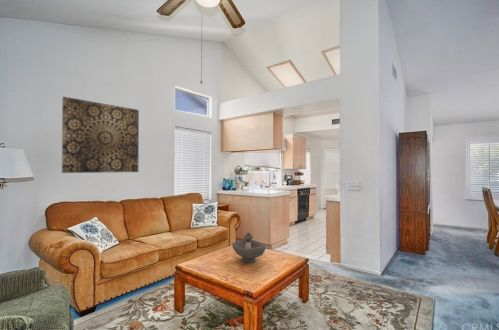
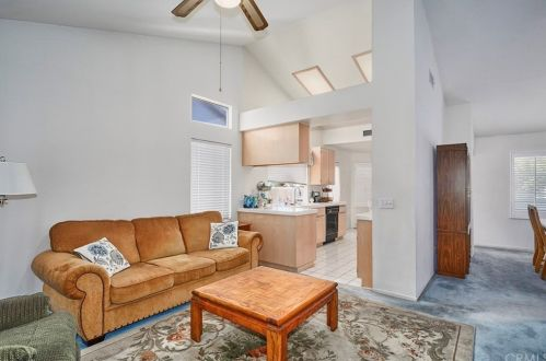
- wall art [61,96,140,174]
- decorative bowl [231,231,267,264]
